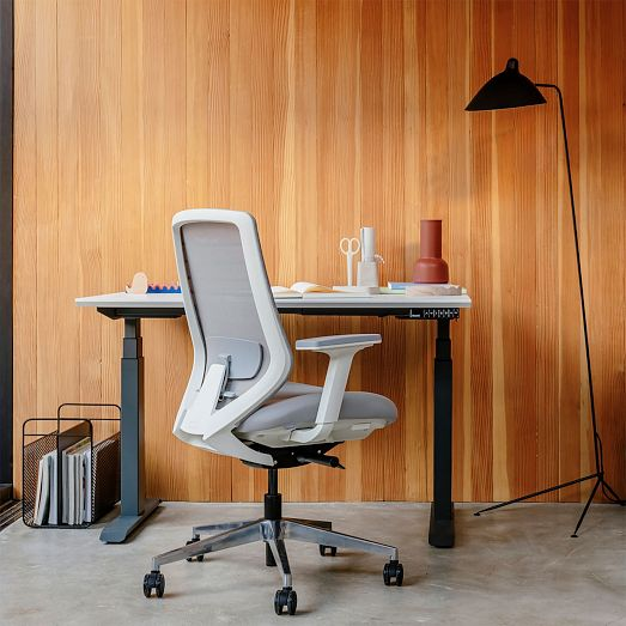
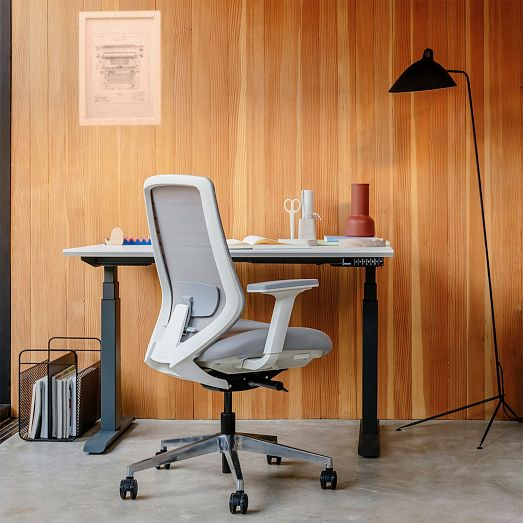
+ wall art [78,10,162,127]
